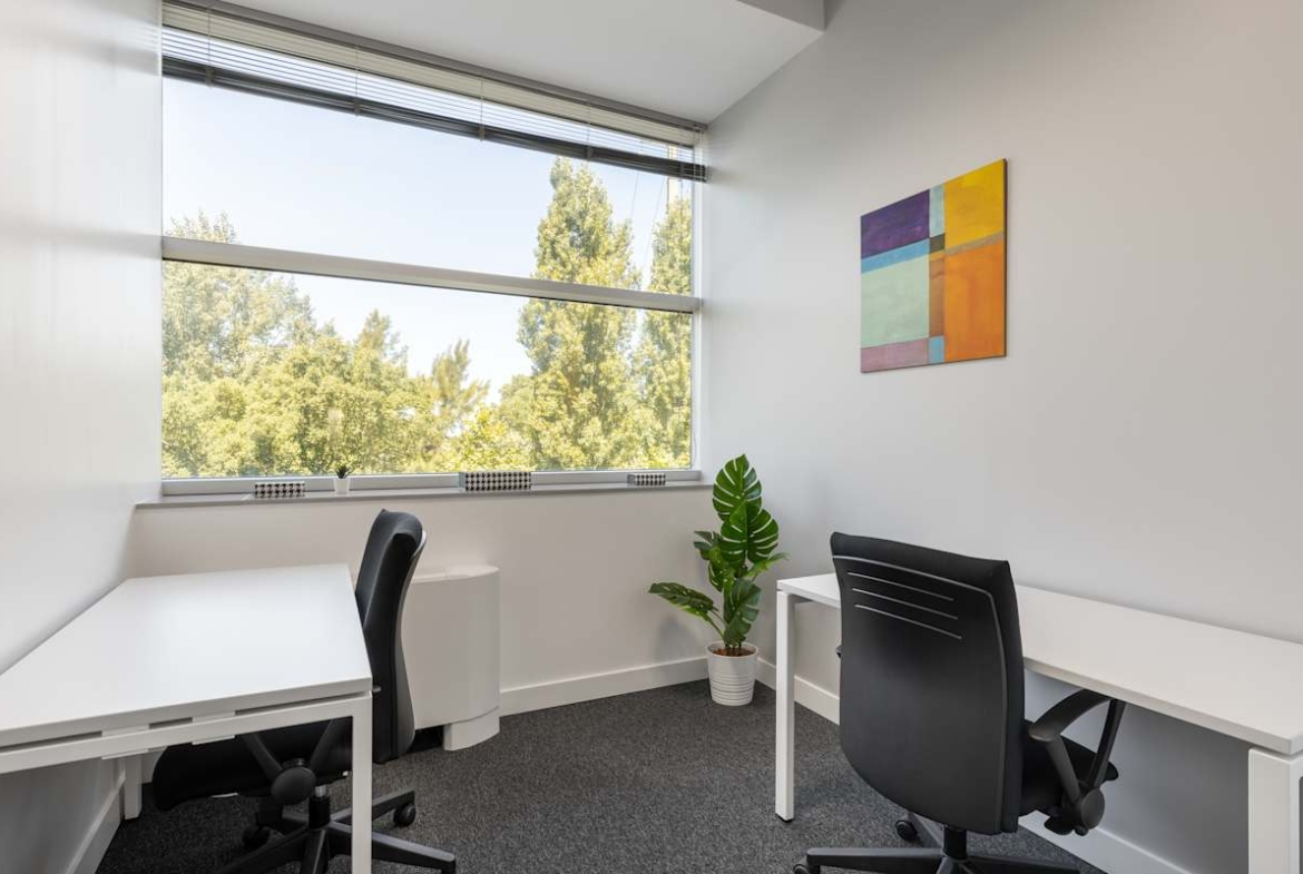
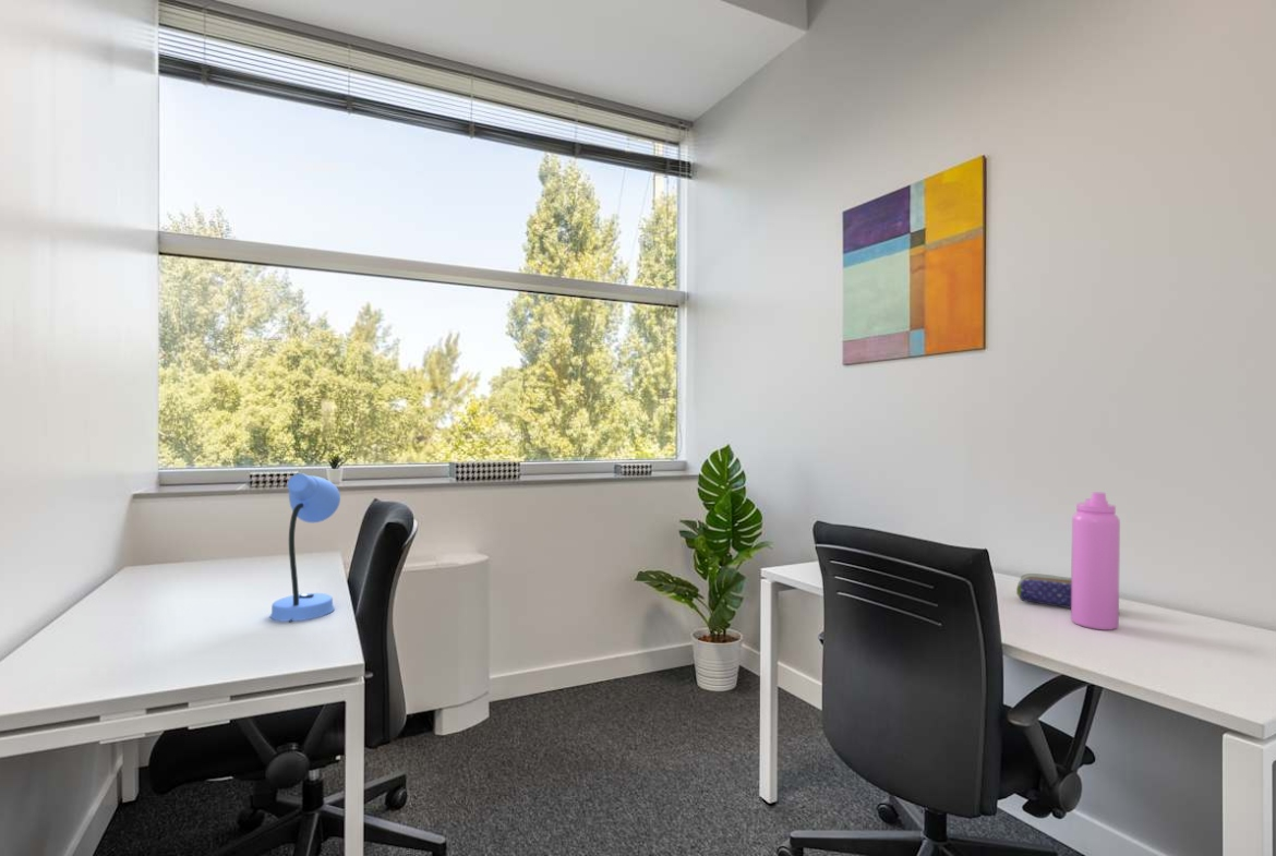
+ water bottle [1070,491,1121,631]
+ desk lamp [269,472,341,624]
+ pencil case [1015,572,1071,608]
